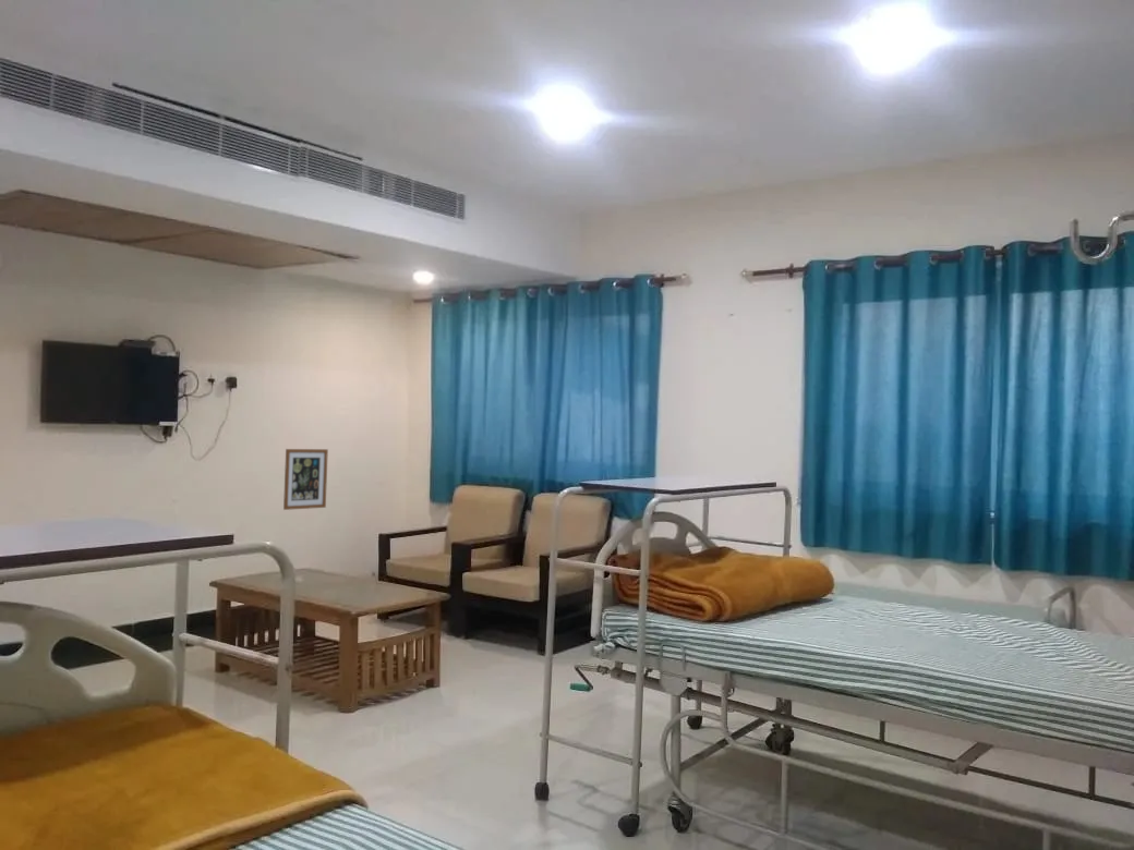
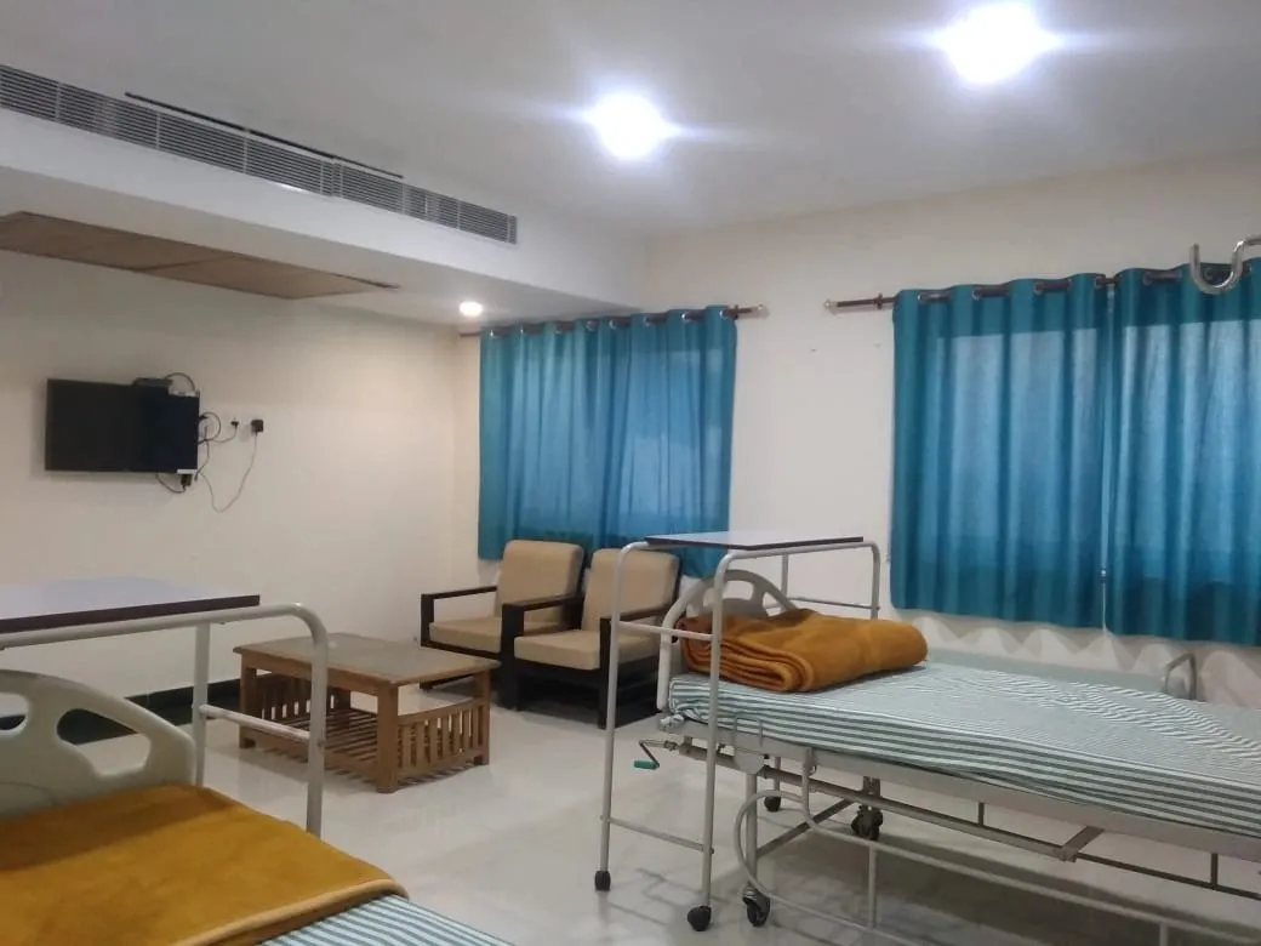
- wall art [282,448,329,511]
